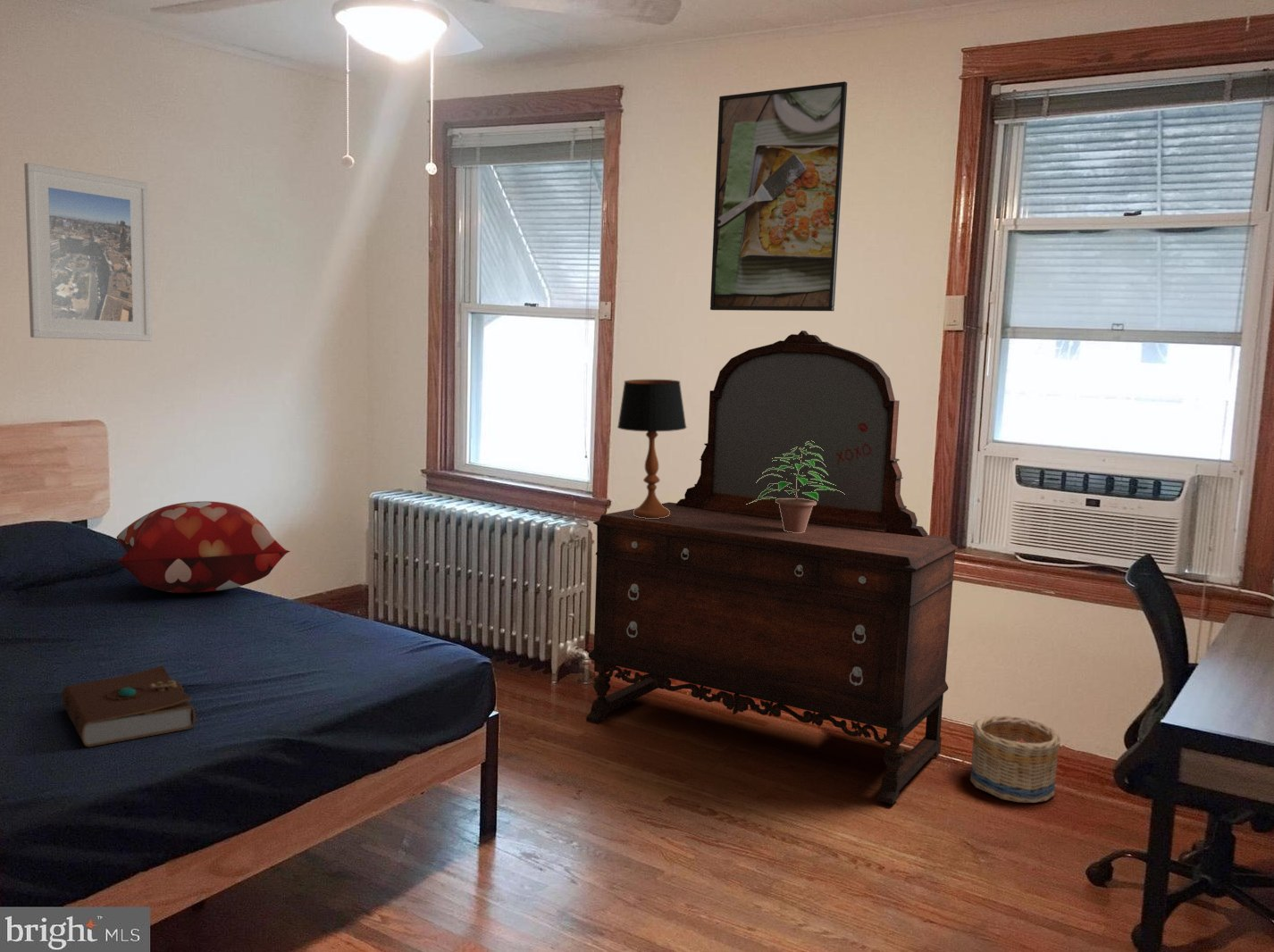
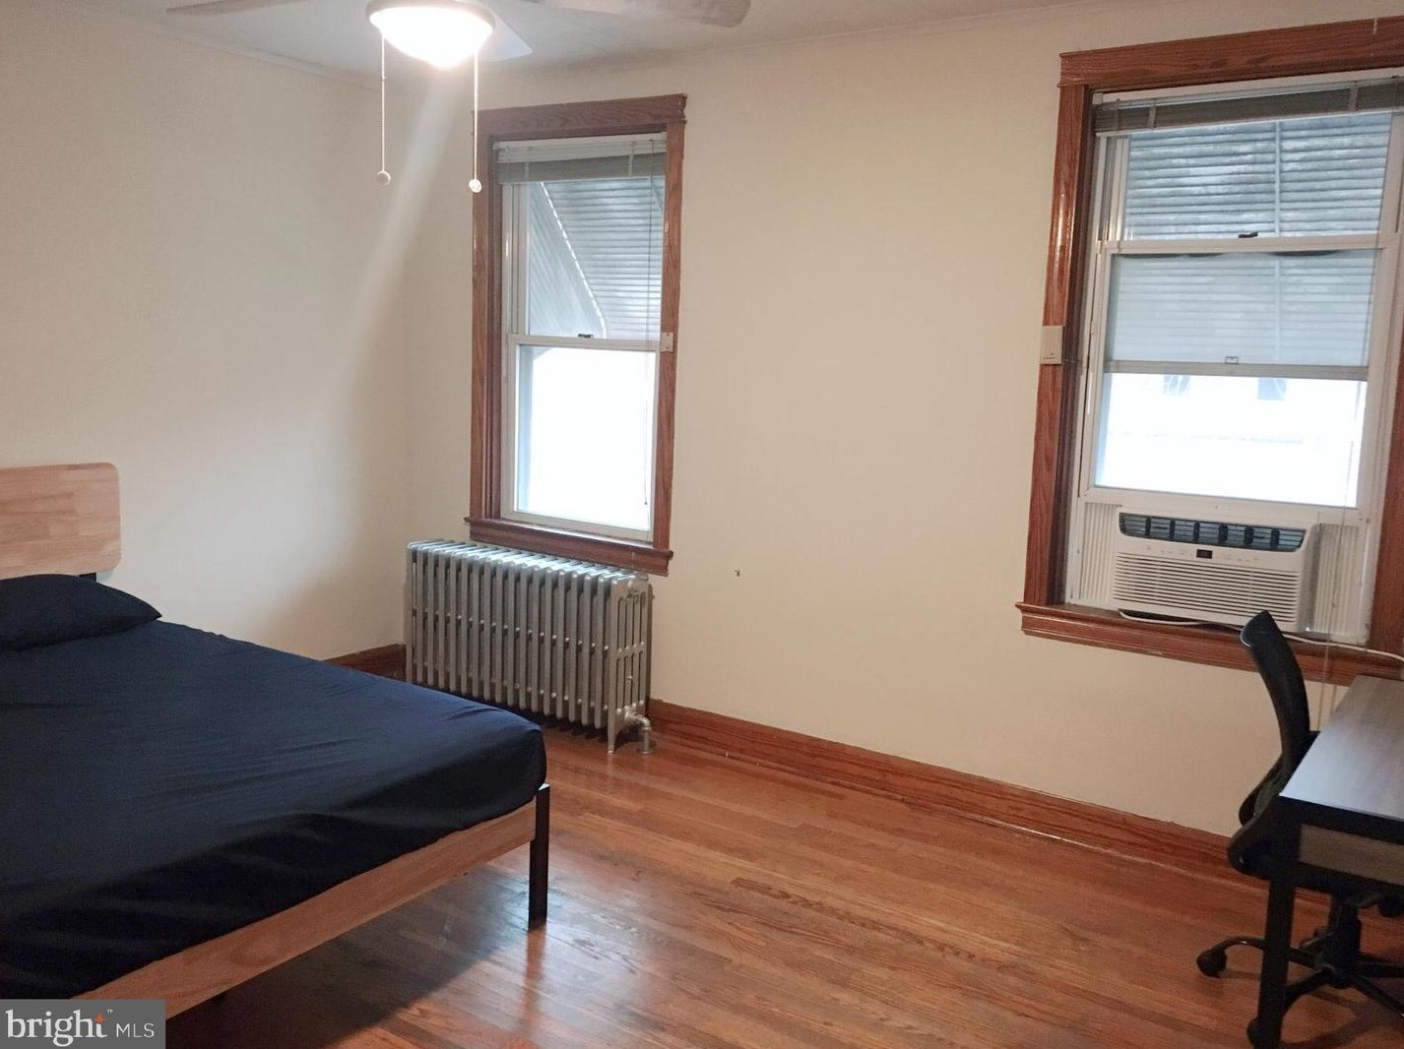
- basket [969,715,1061,804]
- book [61,664,197,747]
- decorative pillow [116,500,291,594]
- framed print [709,80,848,312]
- table lamp [616,379,687,519]
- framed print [23,163,153,342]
- potted plant [746,440,845,533]
- dresser [585,330,959,805]
